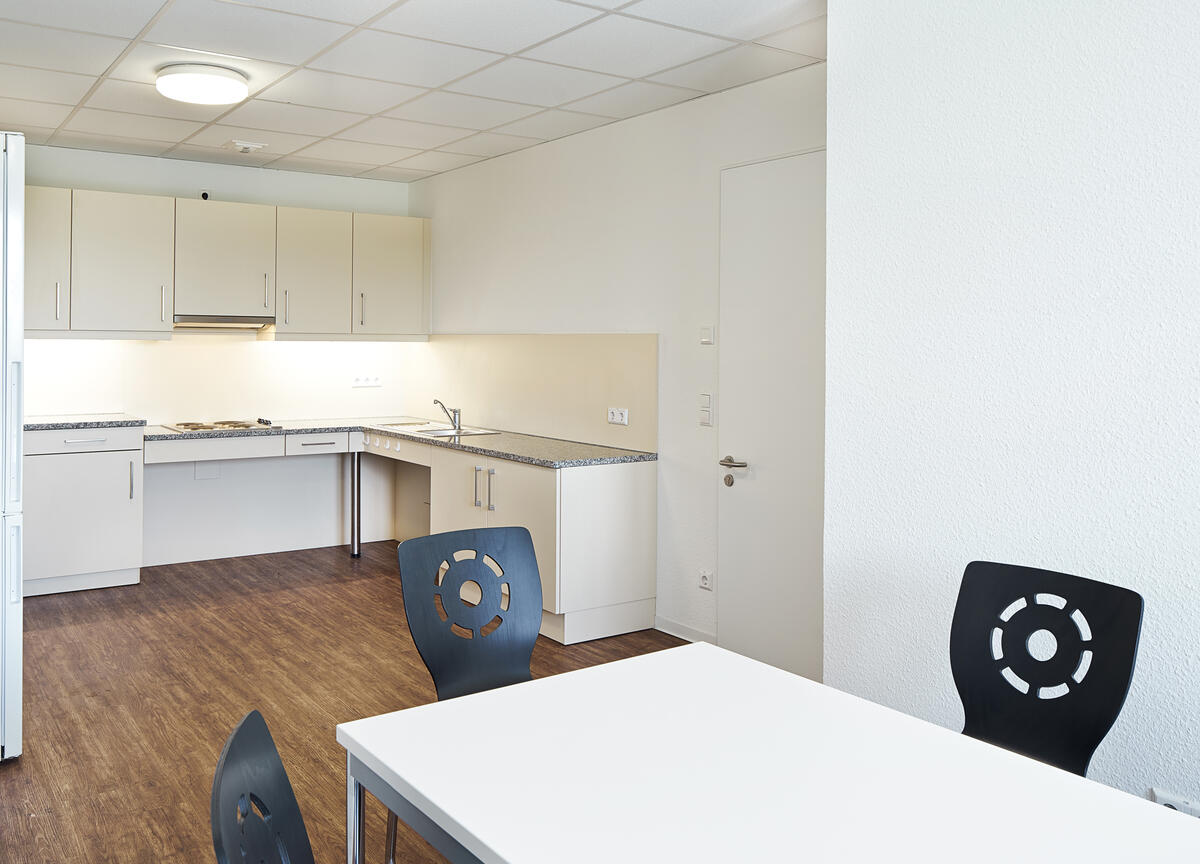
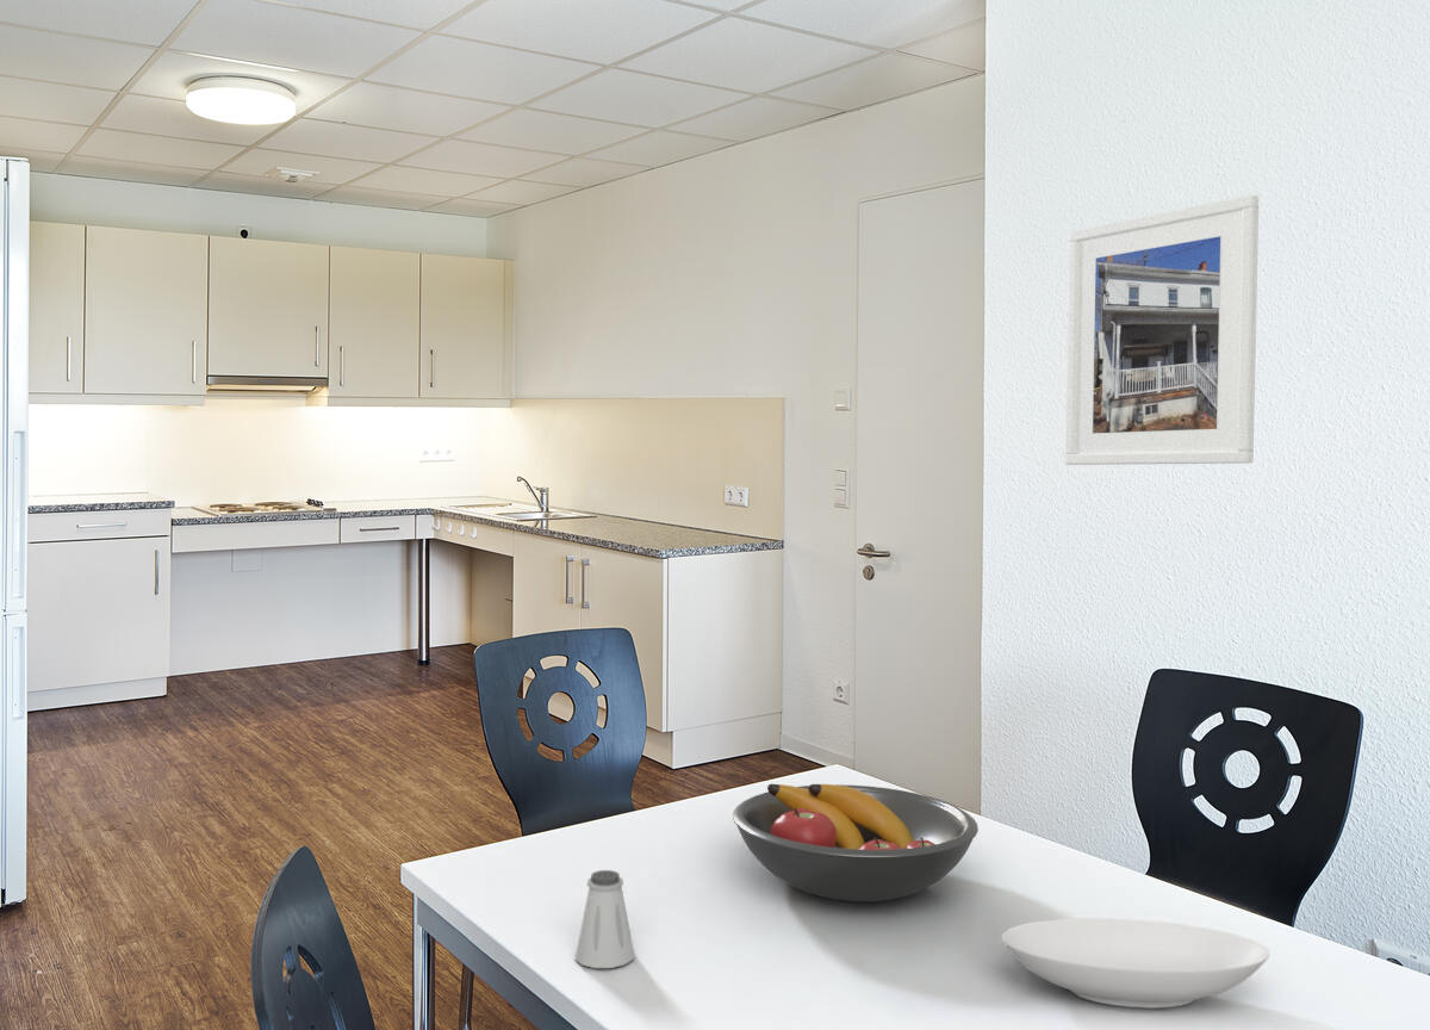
+ fruit bowl [732,783,980,902]
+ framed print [1064,194,1260,466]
+ saltshaker [574,869,635,969]
+ bowl [1001,918,1270,1010]
